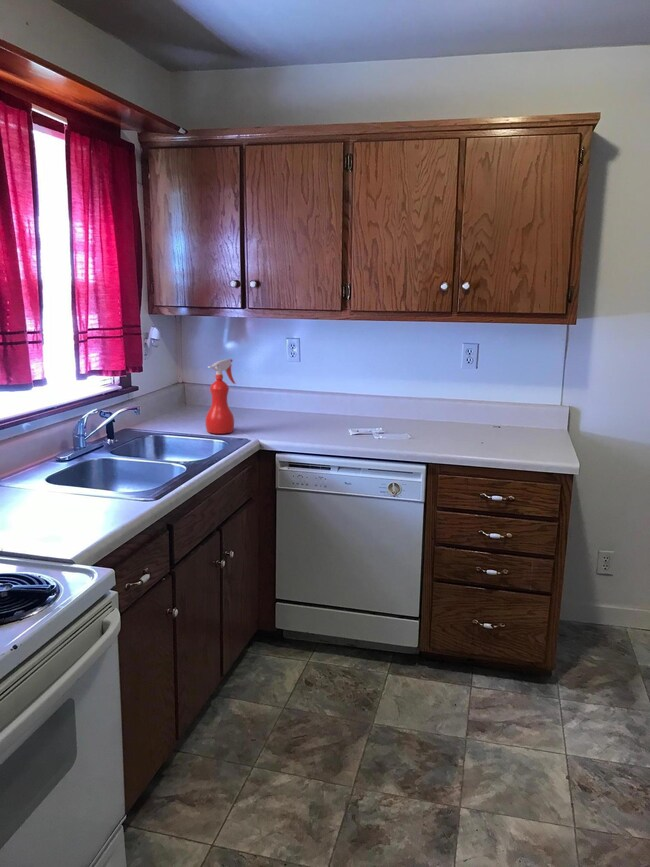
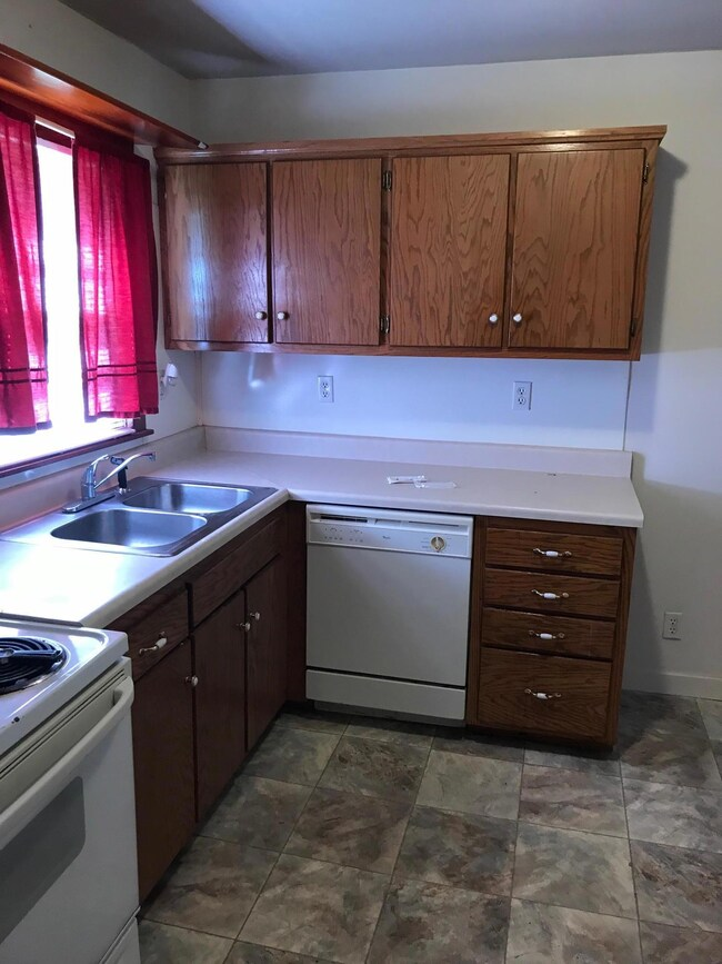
- spray bottle [204,358,237,435]
